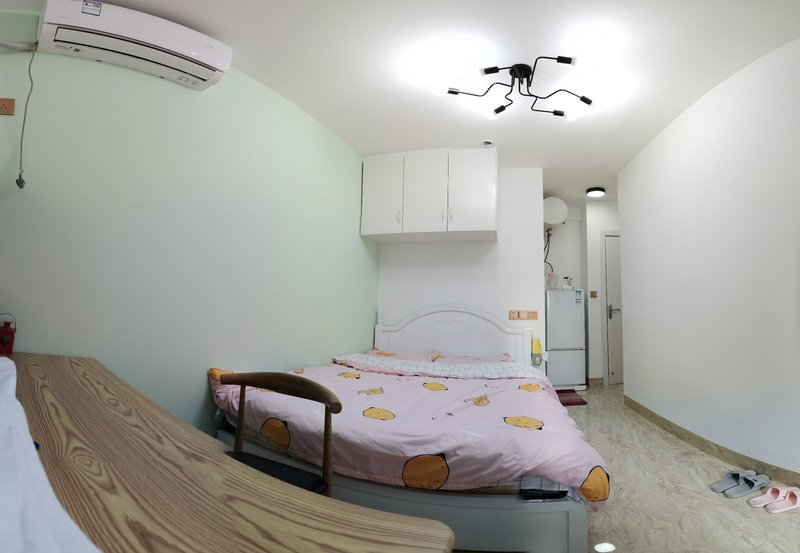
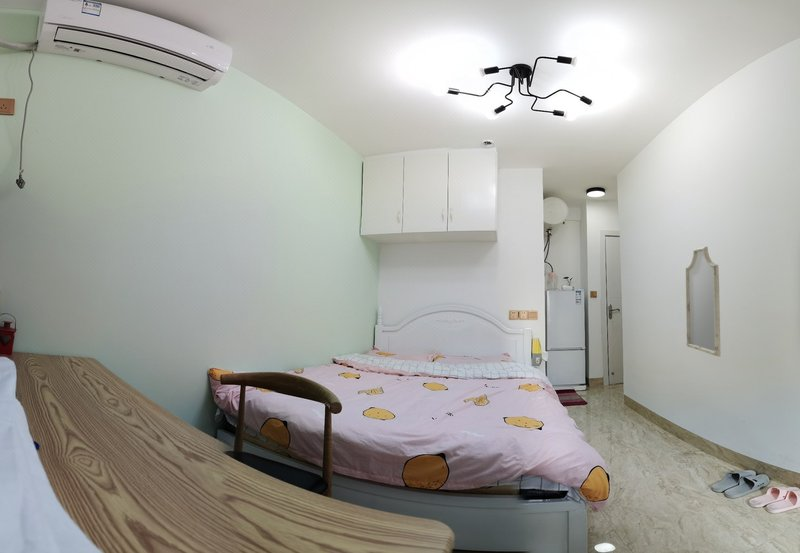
+ home mirror [685,246,721,357]
